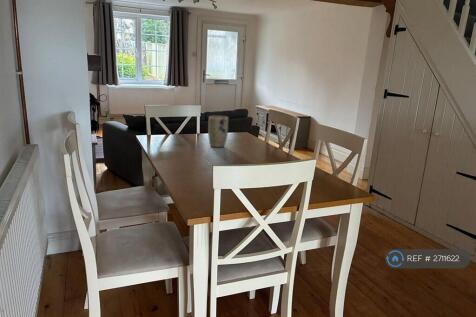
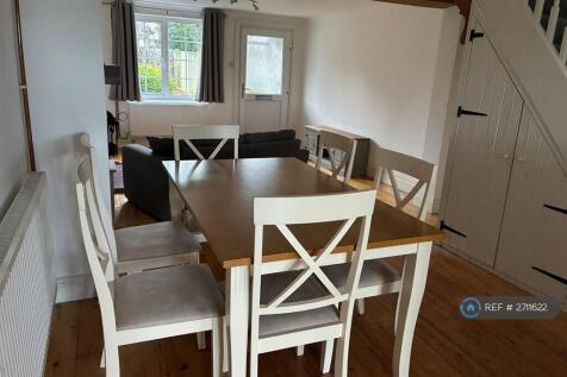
- plant pot [207,115,229,148]
